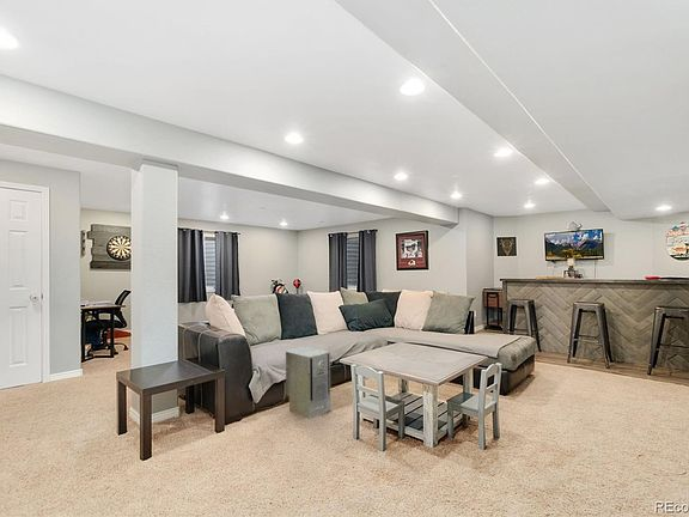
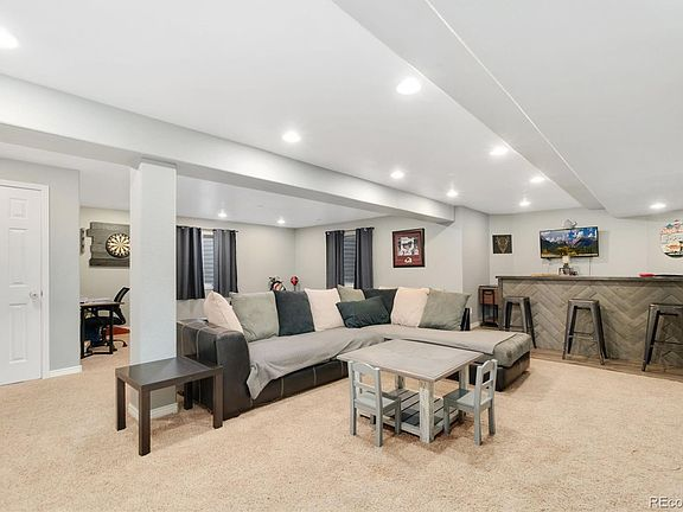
- air purifier [285,346,331,420]
